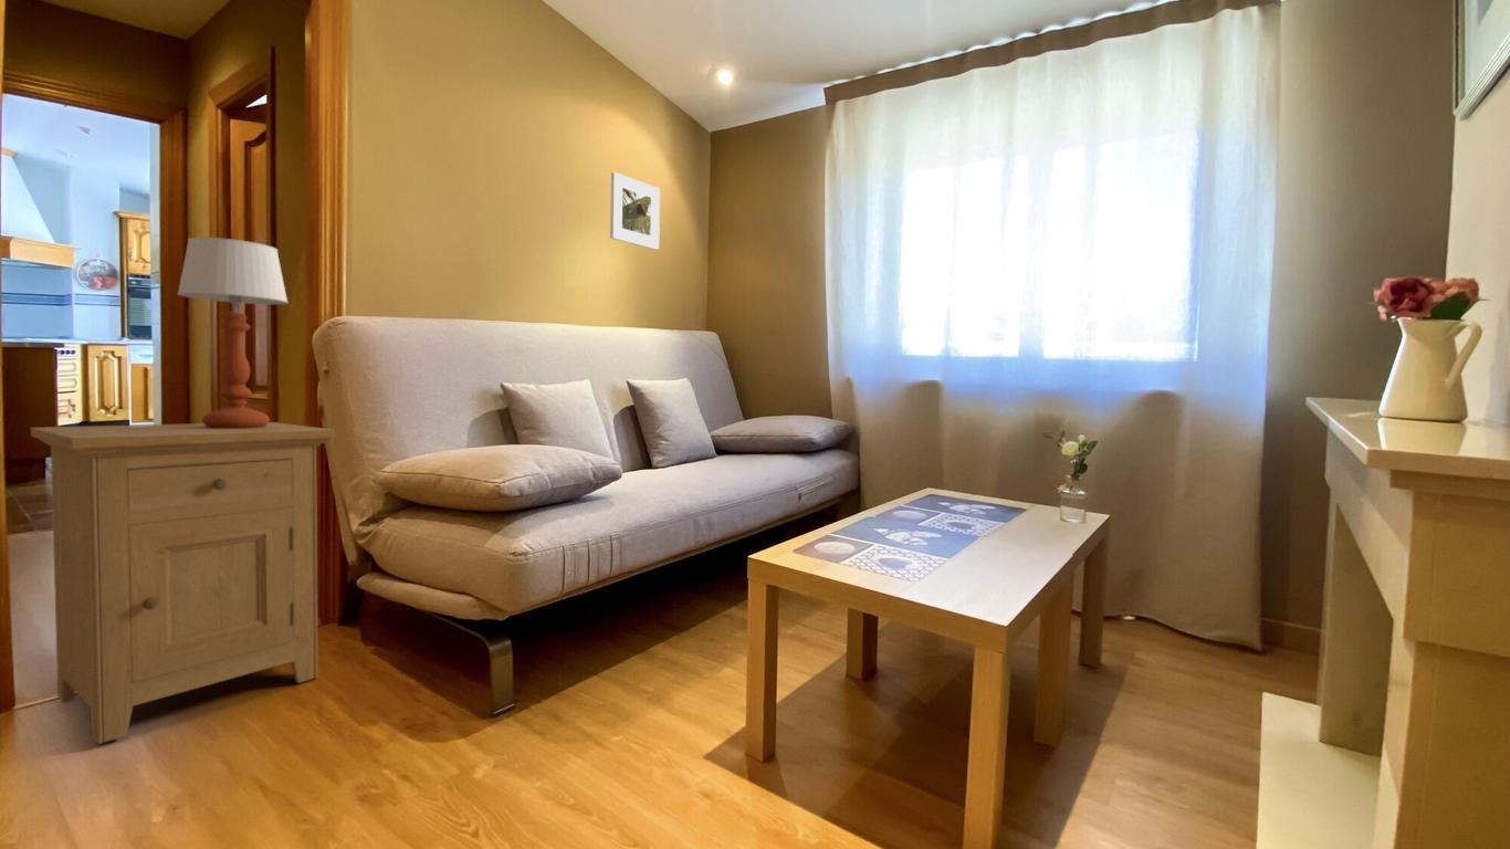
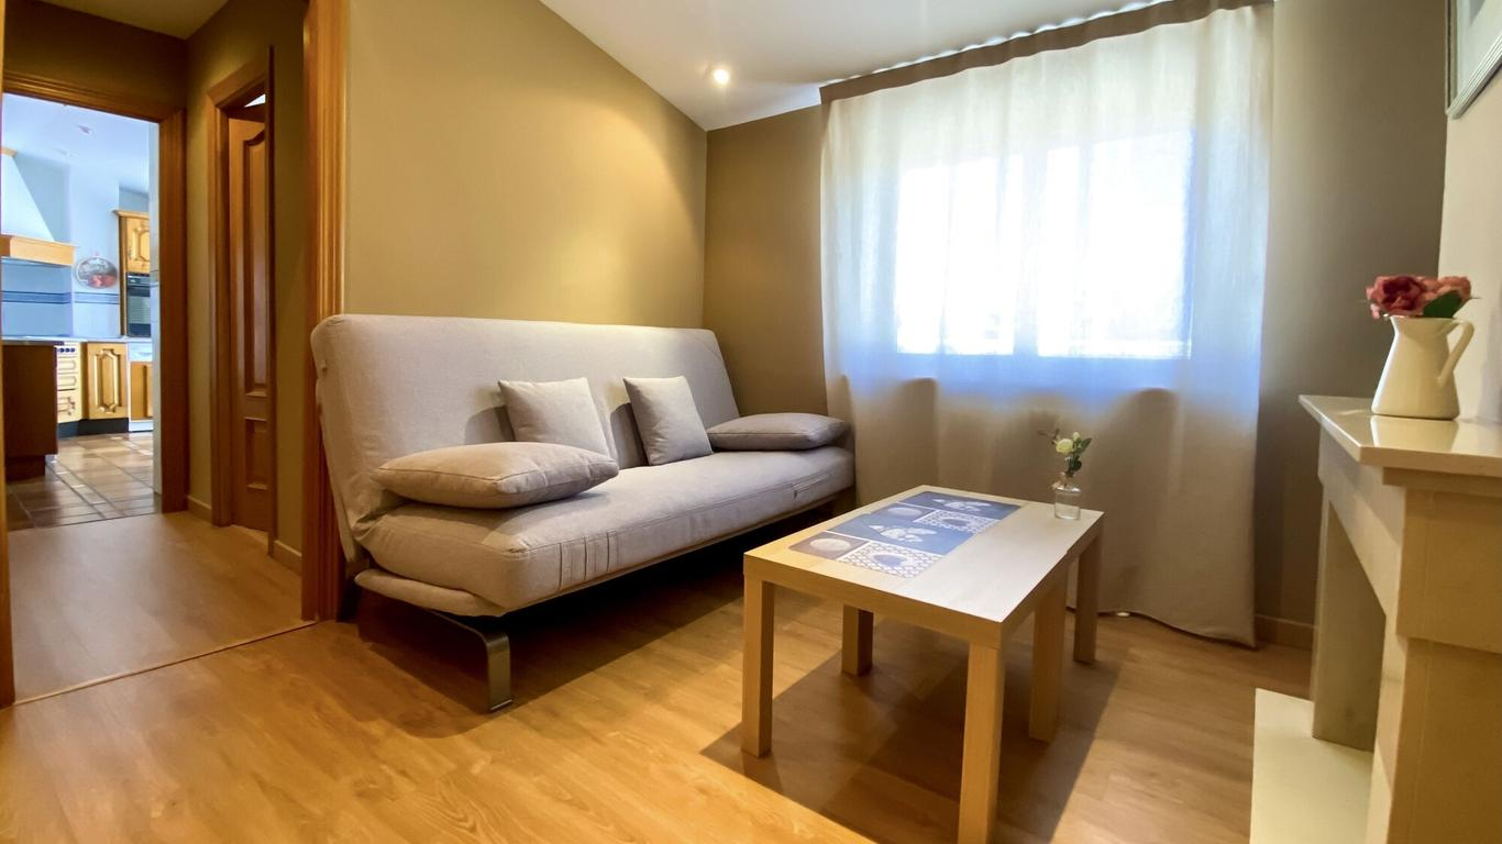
- nightstand [30,421,337,745]
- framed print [609,171,661,251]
- table lamp [176,237,290,429]
